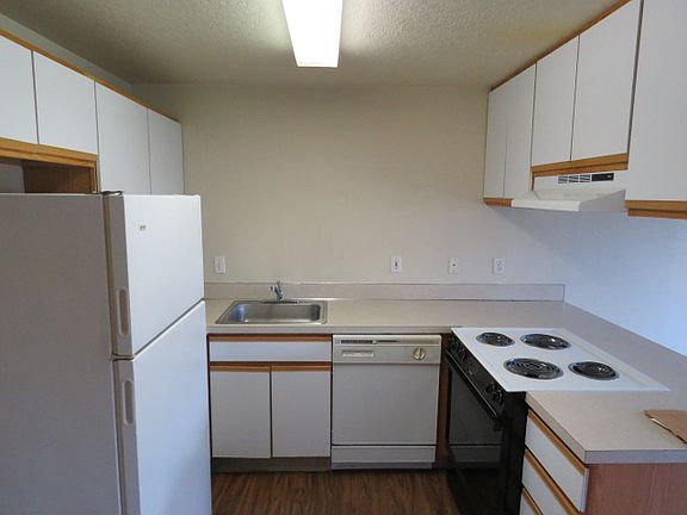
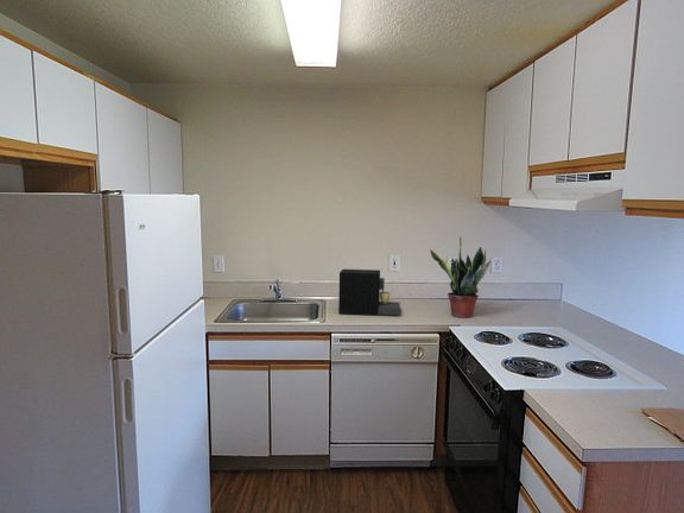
+ coffee maker [337,268,401,316]
+ potted plant [429,235,493,318]
